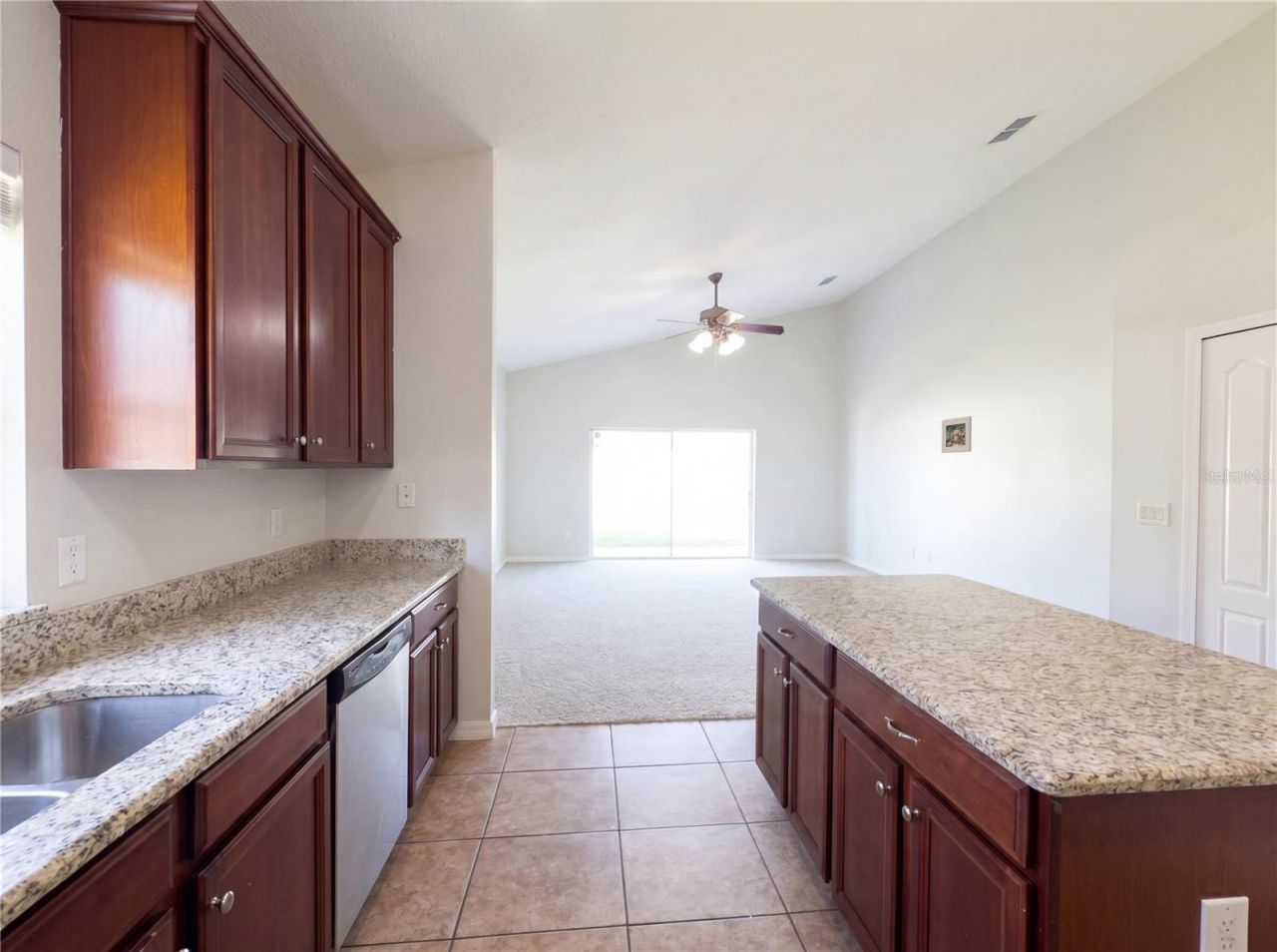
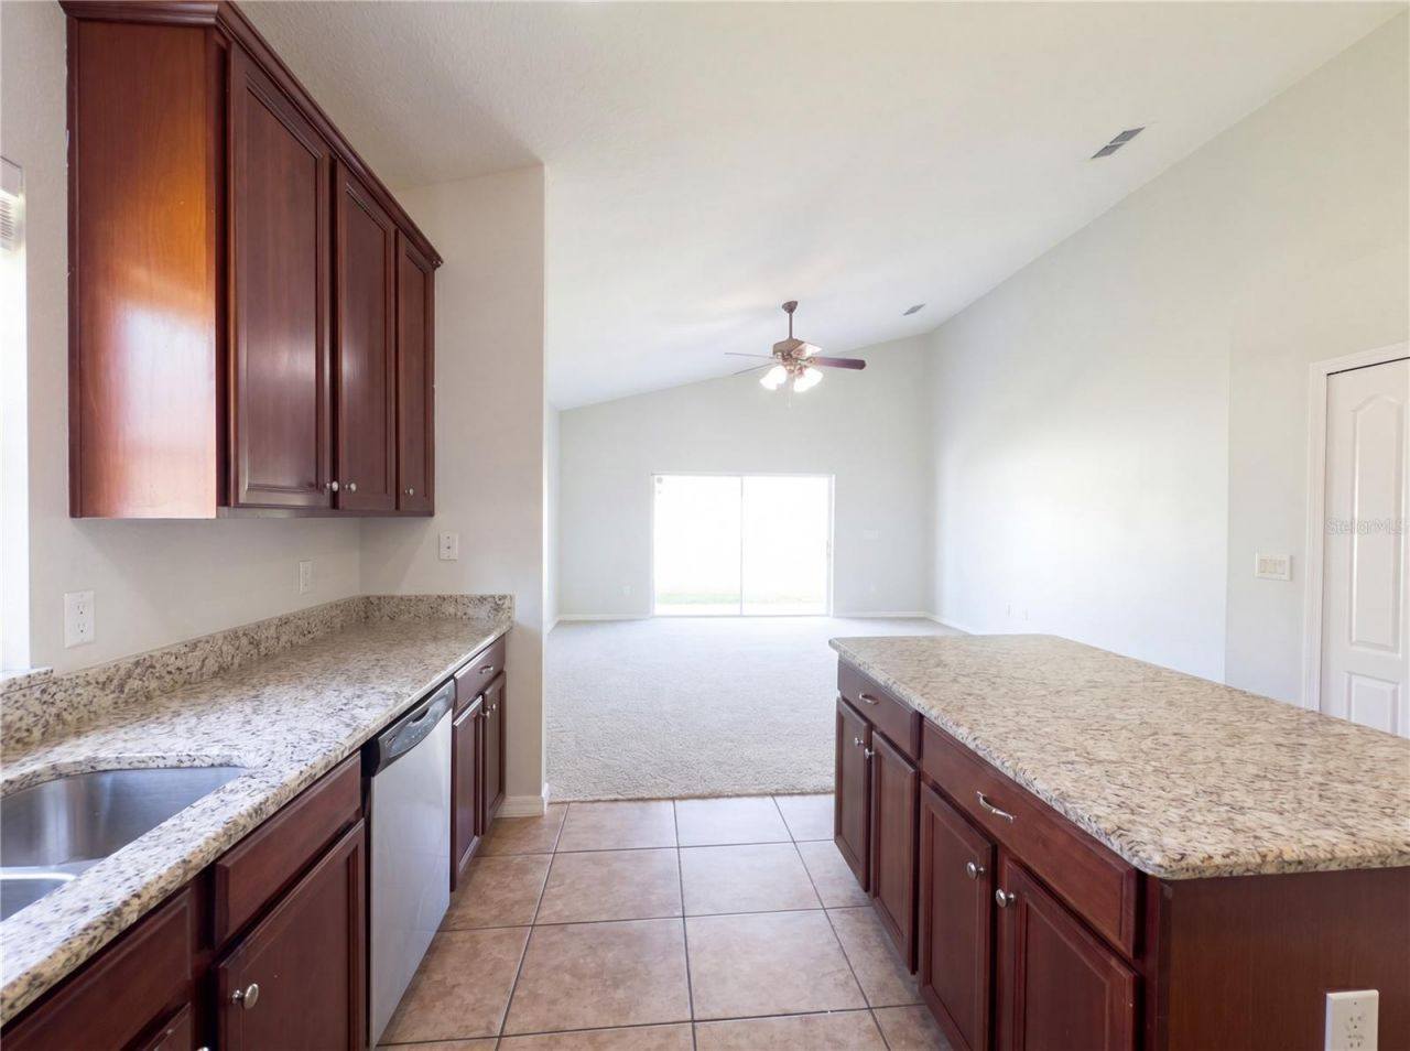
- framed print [941,415,973,454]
